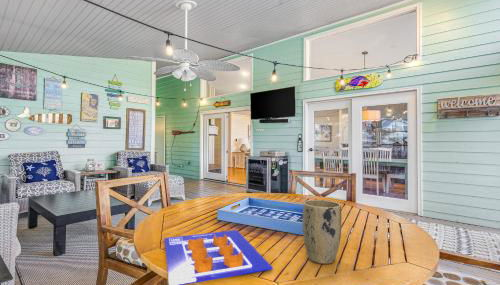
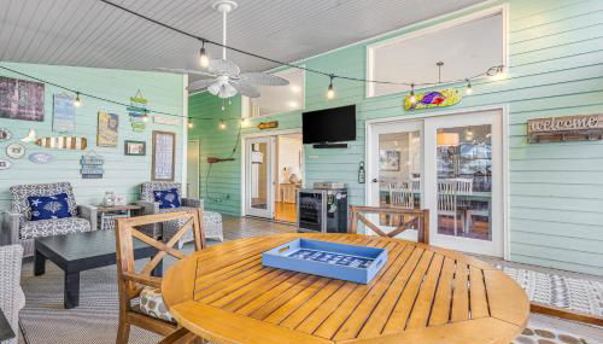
- plant pot [302,199,342,265]
- poster [164,229,274,285]
